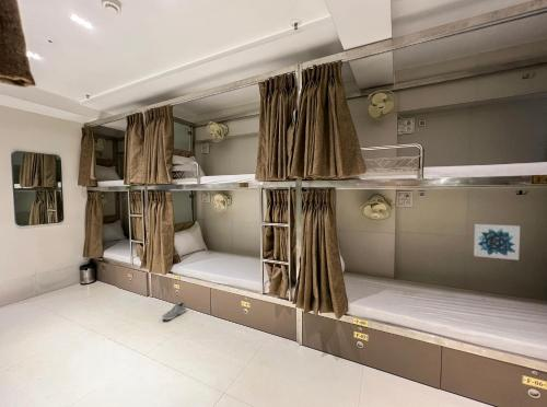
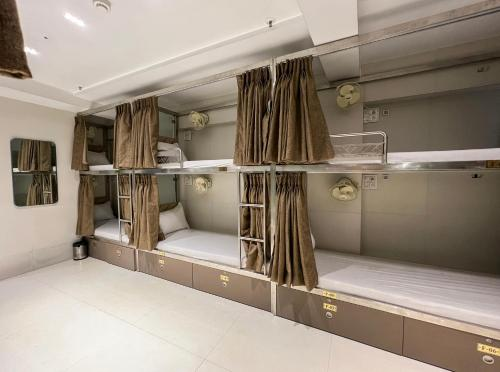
- sneaker [161,301,187,321]
- wall art [473,223,521,261]
